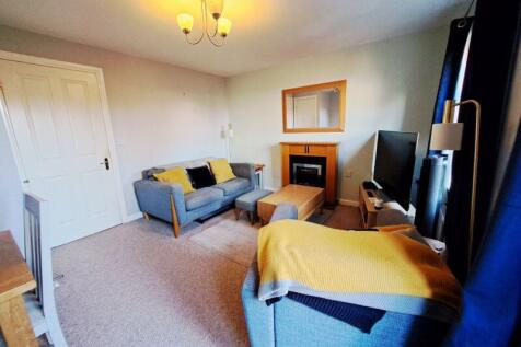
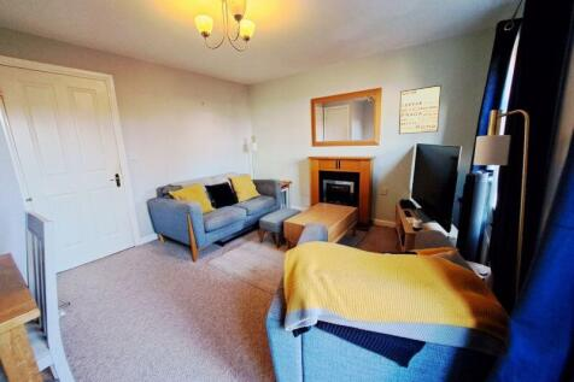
+ wall art [398,84,443,135]
